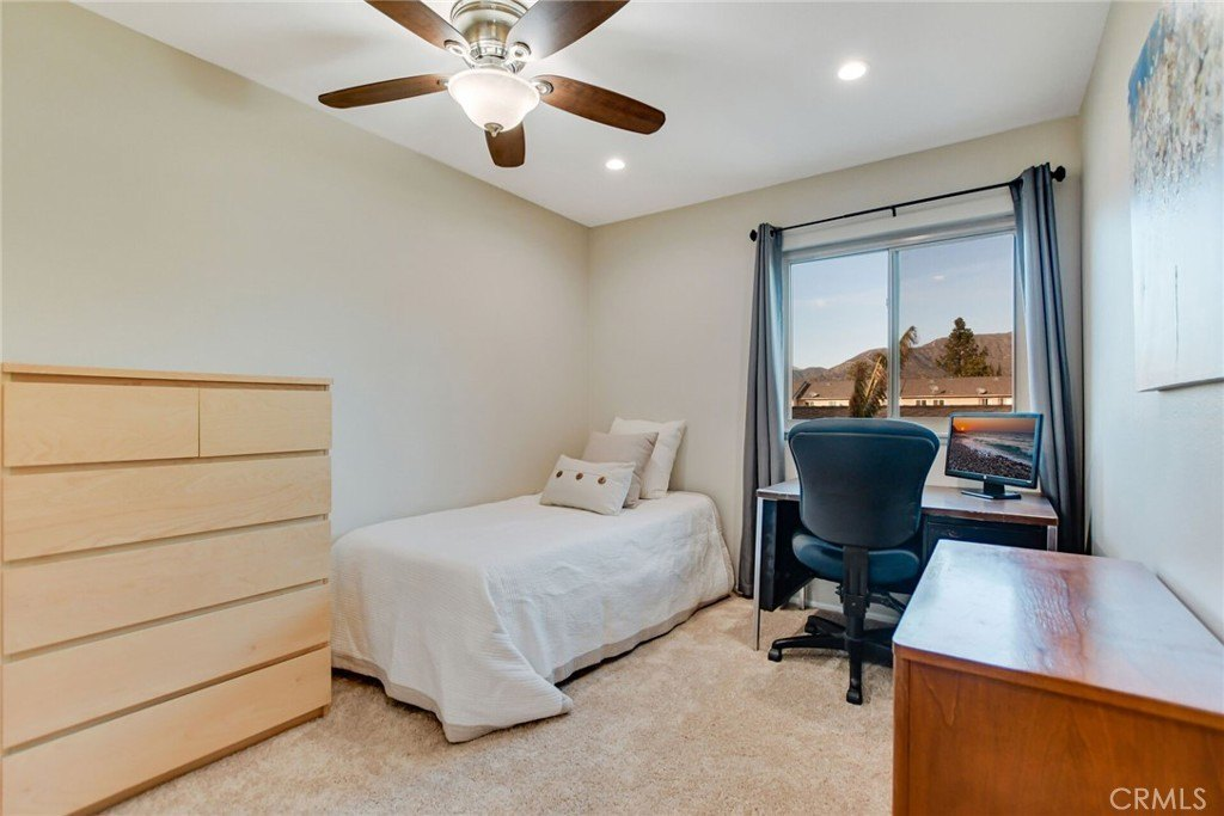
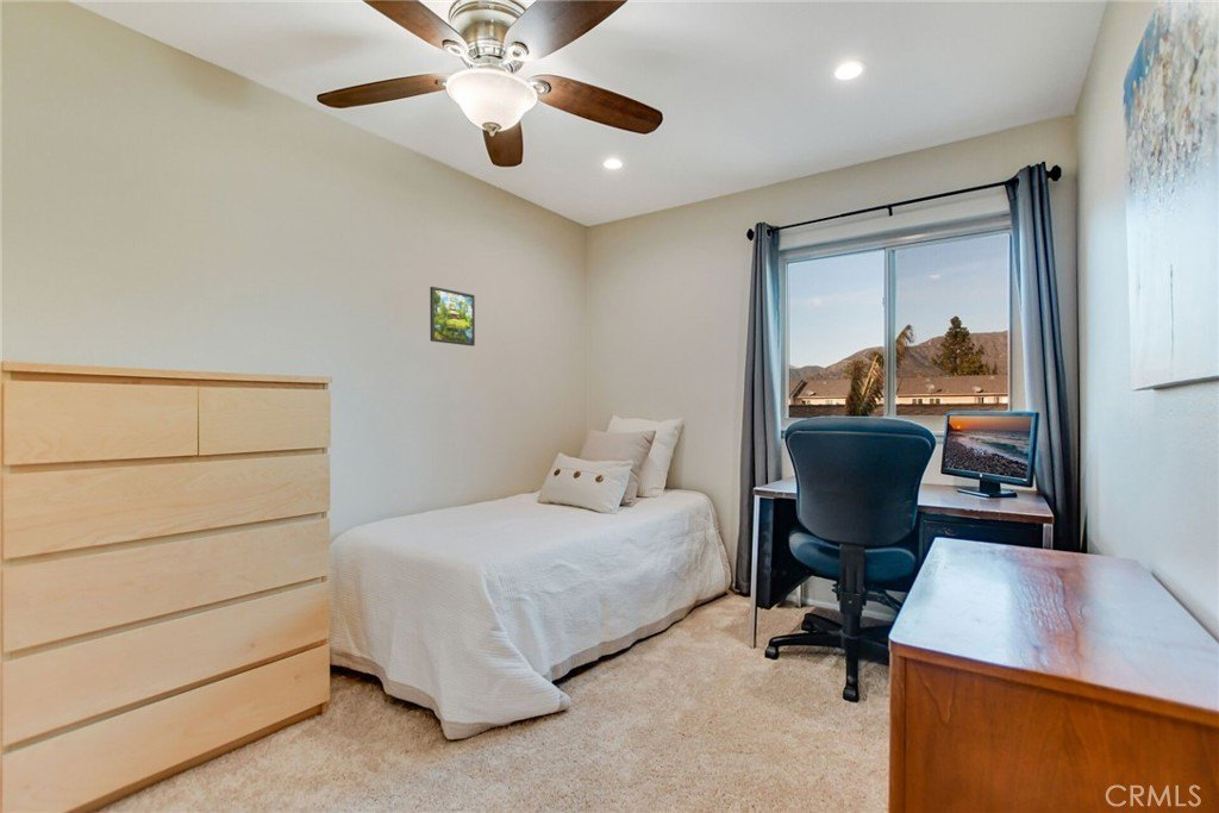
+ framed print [429,286,476,348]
